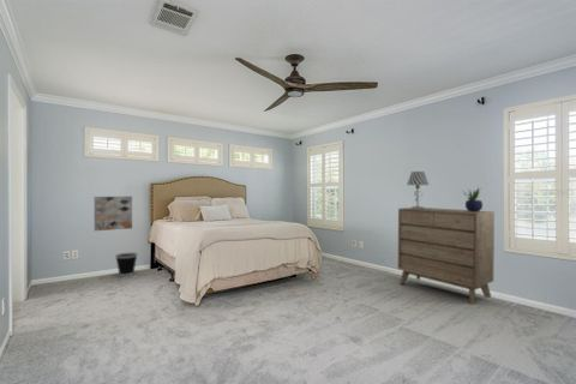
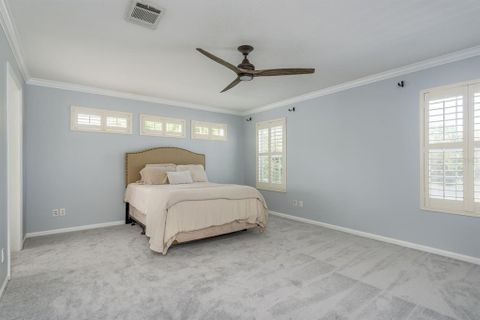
- table lamp [406,170,430,209]
- wall art [94,196,133,232]
- dresser [397,206,496,306]
- potted plant [462,186,484,211]
- wastebasket [114,252,139,277]
